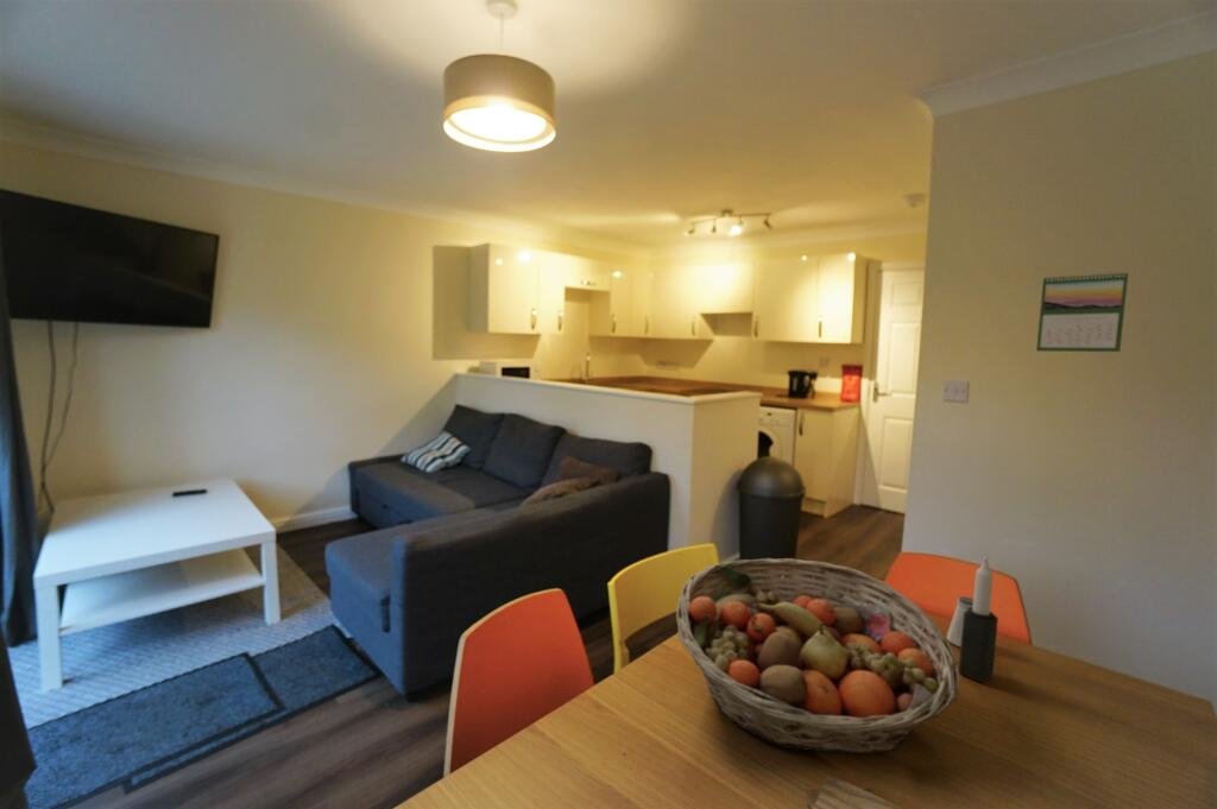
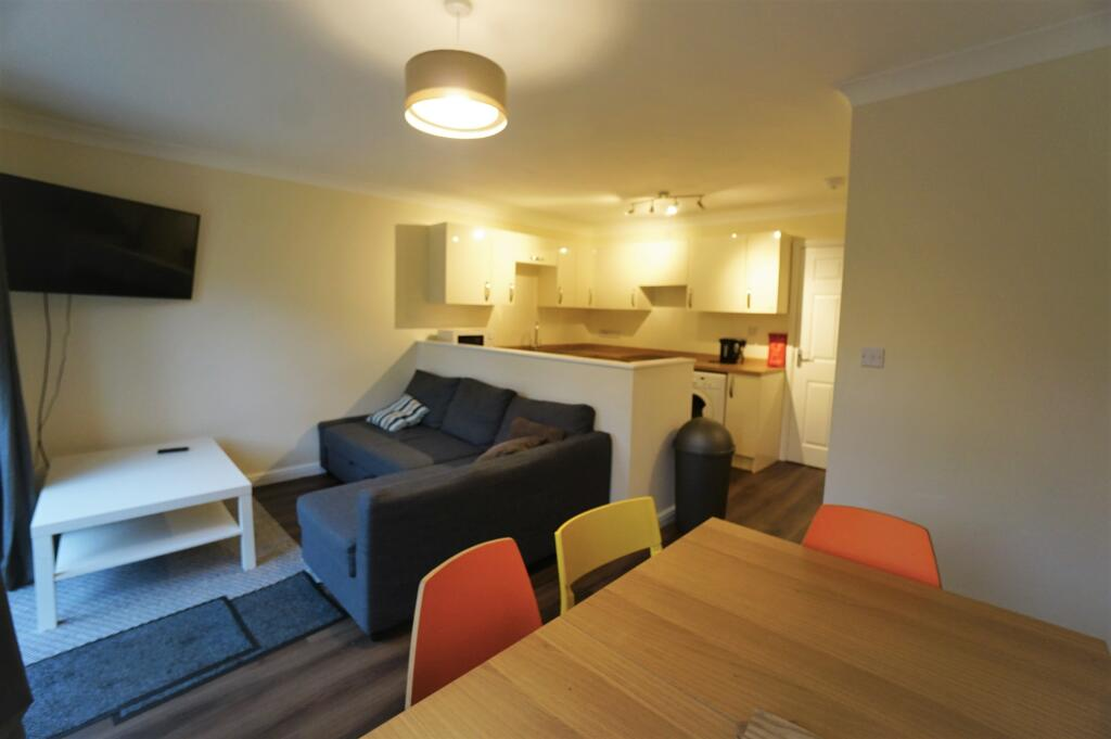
- fruit basket [675,557,961,754]
- saltshaker [945,595,973,647]
- candle [958,556,1000,683]
- calendar [1035,270,1130,353]
